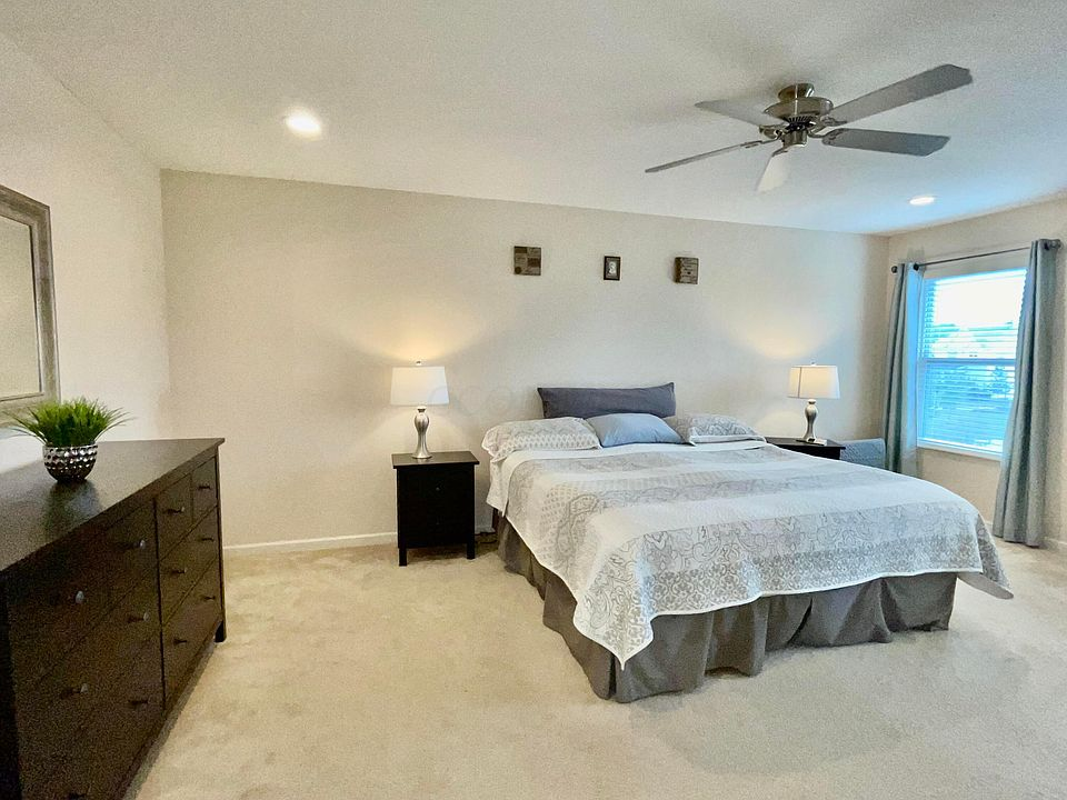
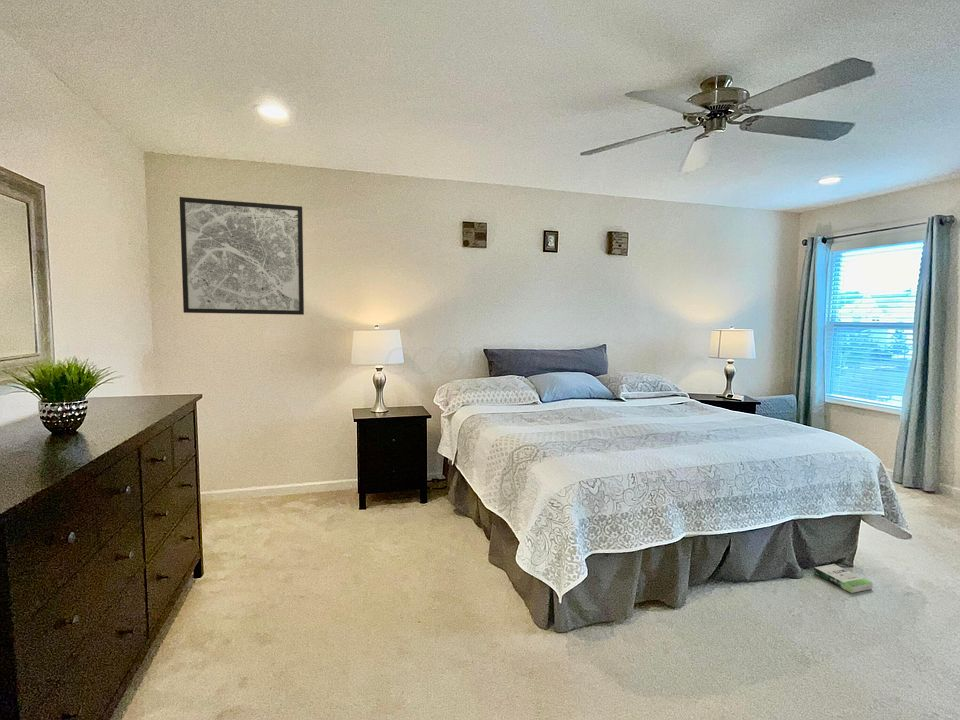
+ box [813,563,874,594]
+ wall art [178,196,305,316]
